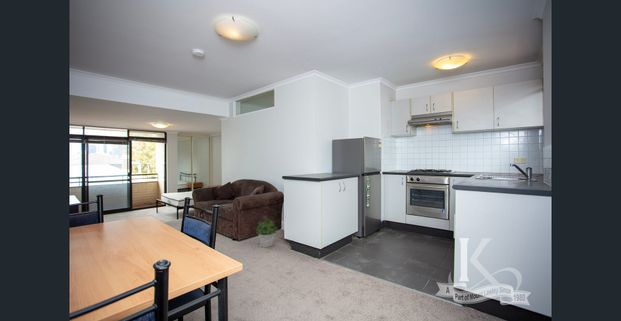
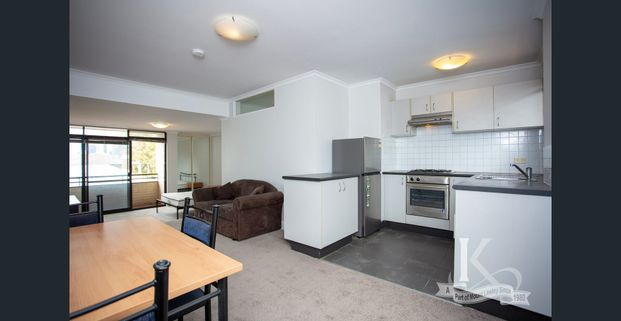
- potted plant [255,218,279,248]
